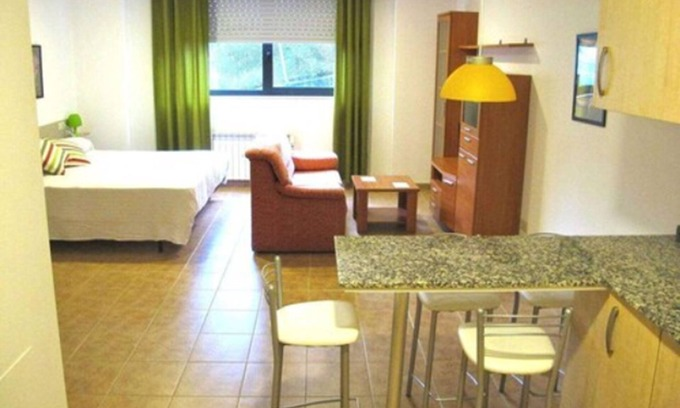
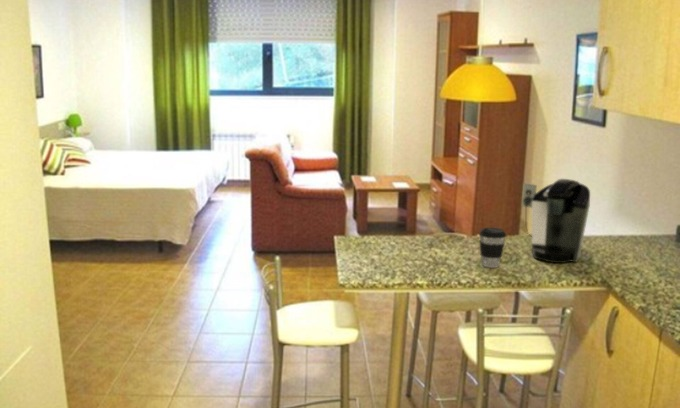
+ coffee maker [521,178,591,264]
+ coffee cup [478,227,507,269]
